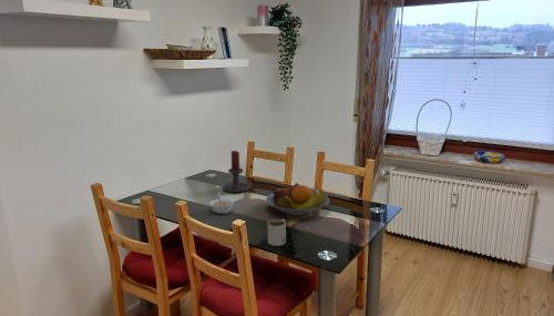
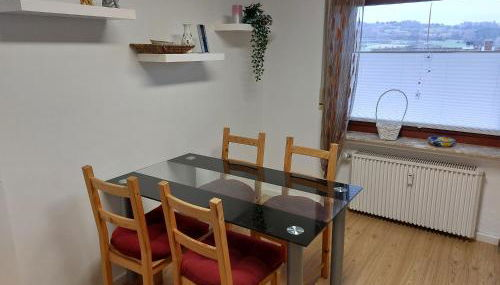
- legume [208,195,235,215]
- fruit bowl [265,182,330,216]
- candle holder [217,150,252,194]
- mug [266,218,287,247]
